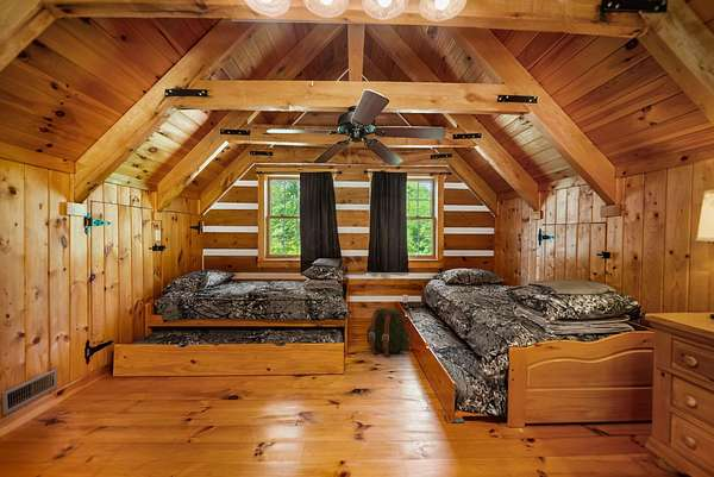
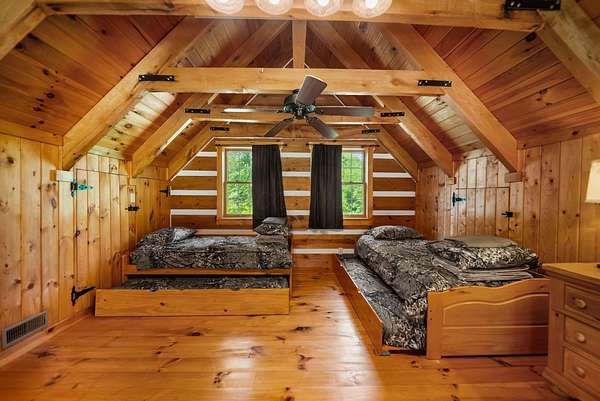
- backpack [365,307,411,357]
